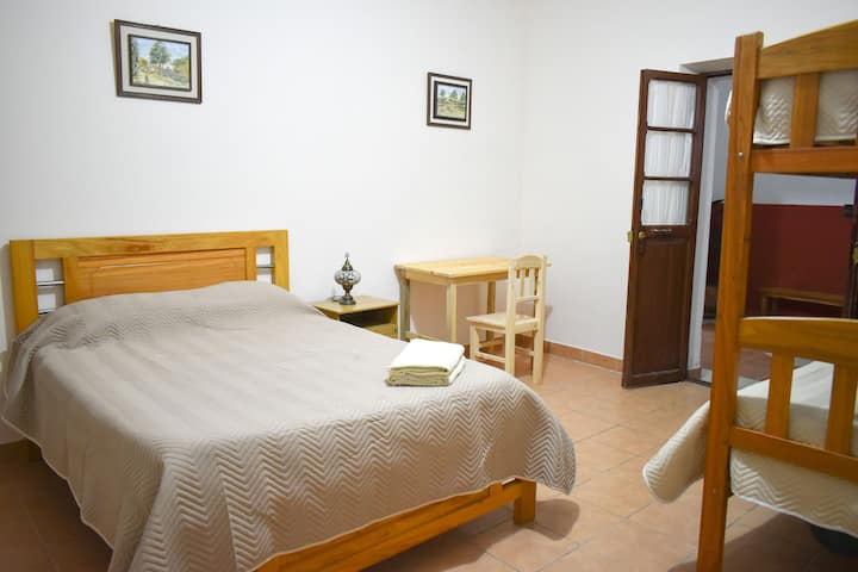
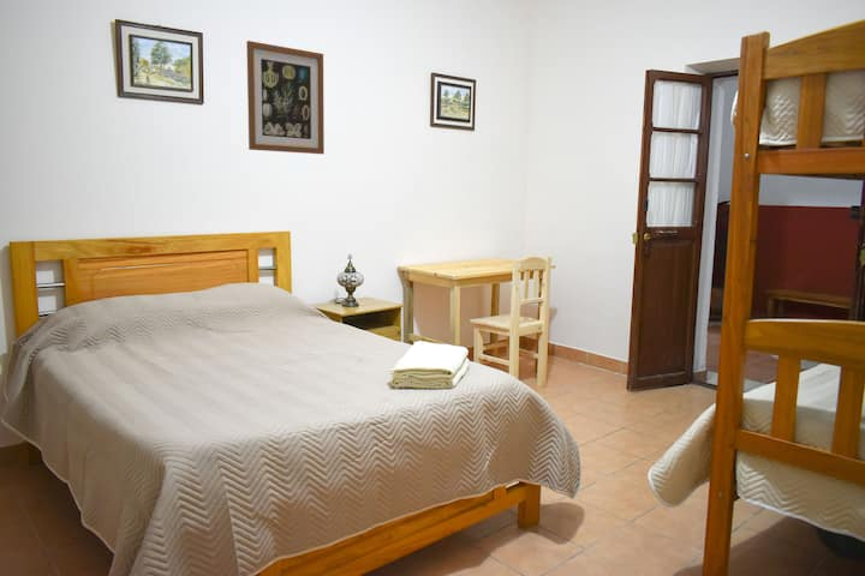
+ wall art [245,40,326,155]
